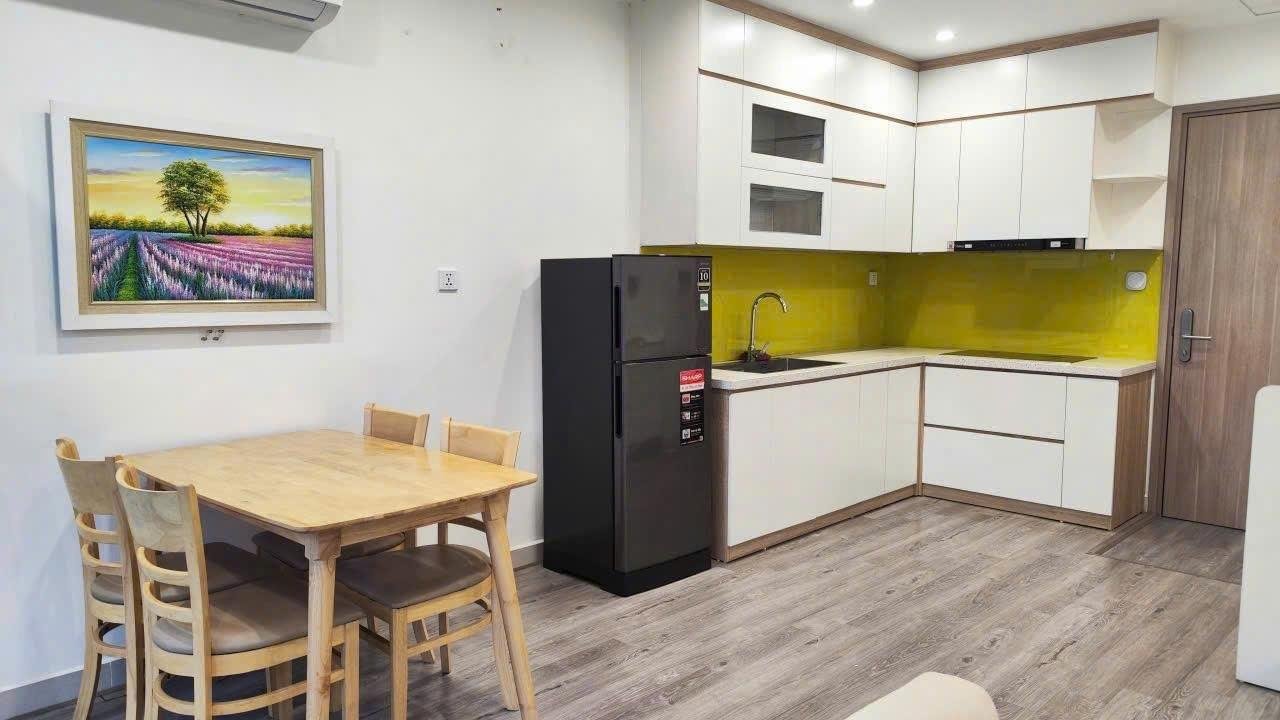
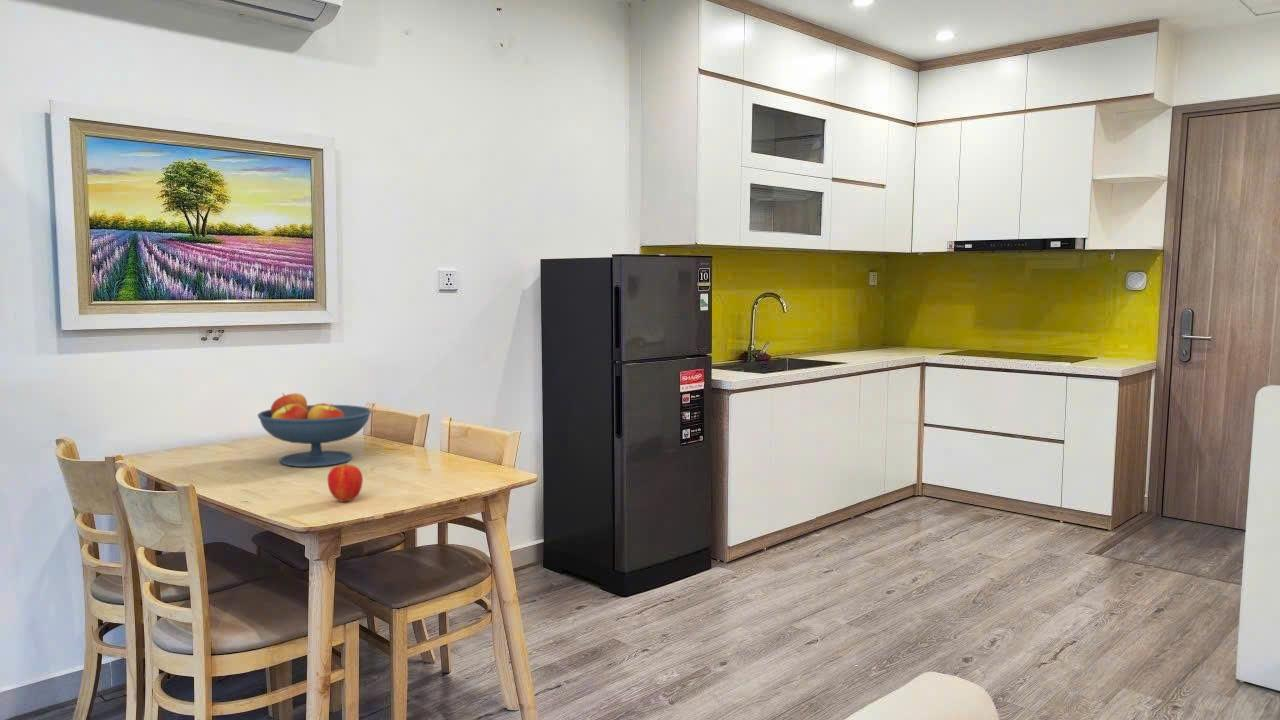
+ fruit bowl [257,392,372,468]
+ apple [327,461,364,503]
